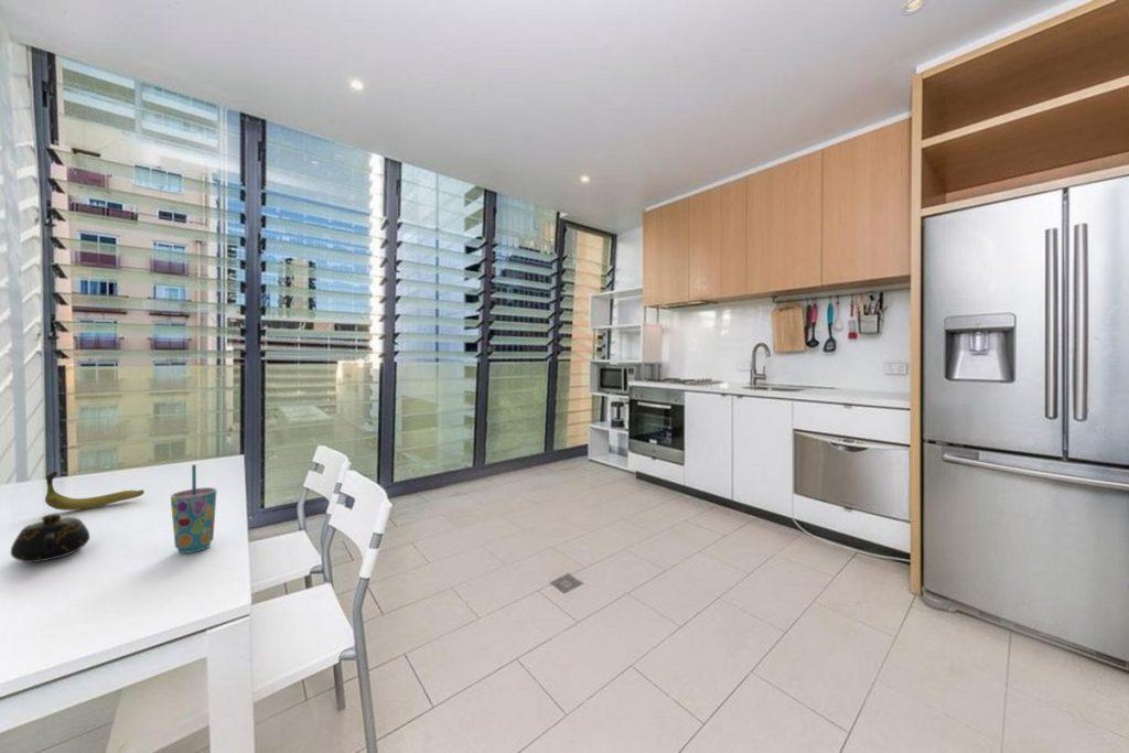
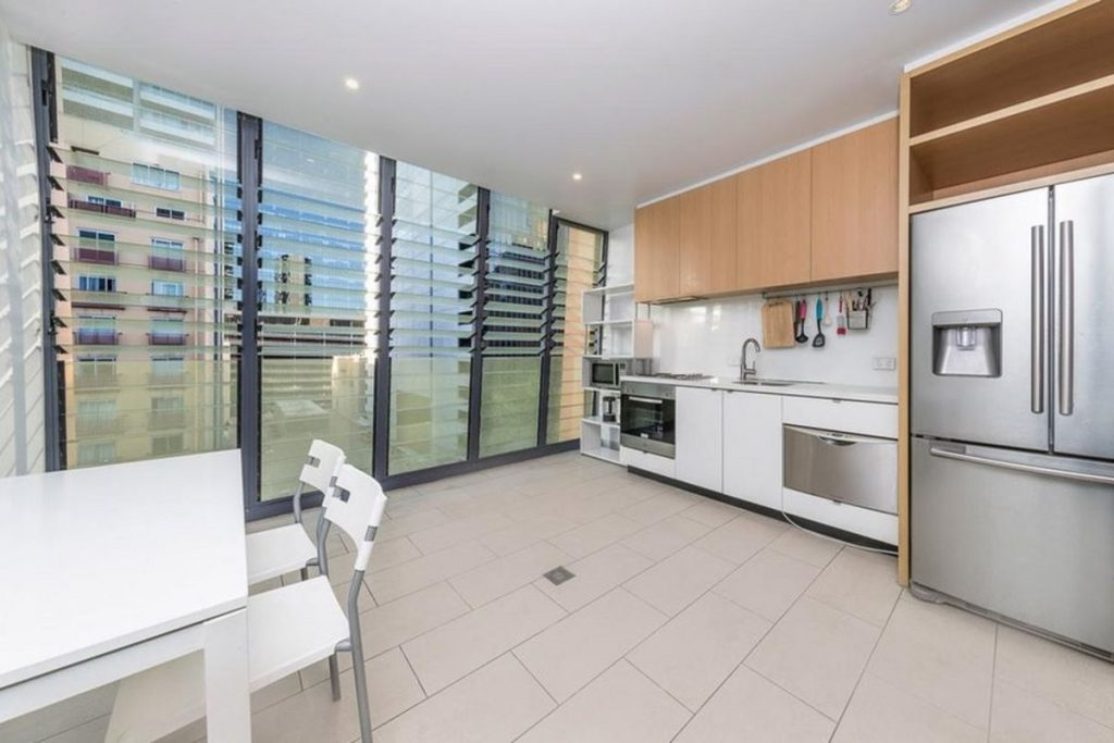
- cup [170,463,217,555]
- teapot [10,513,92,563]
- banana [44,470,146,512]
